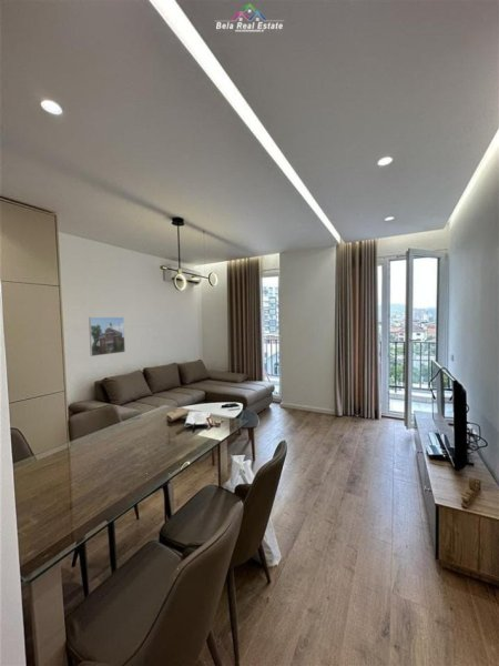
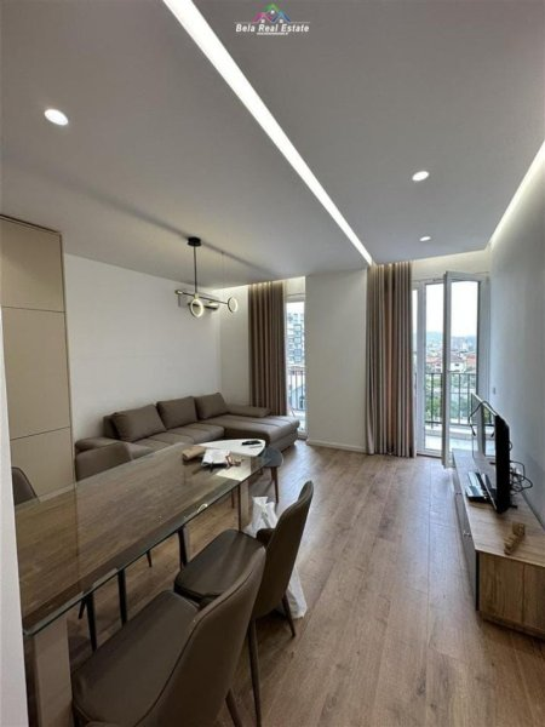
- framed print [88,316,126,357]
